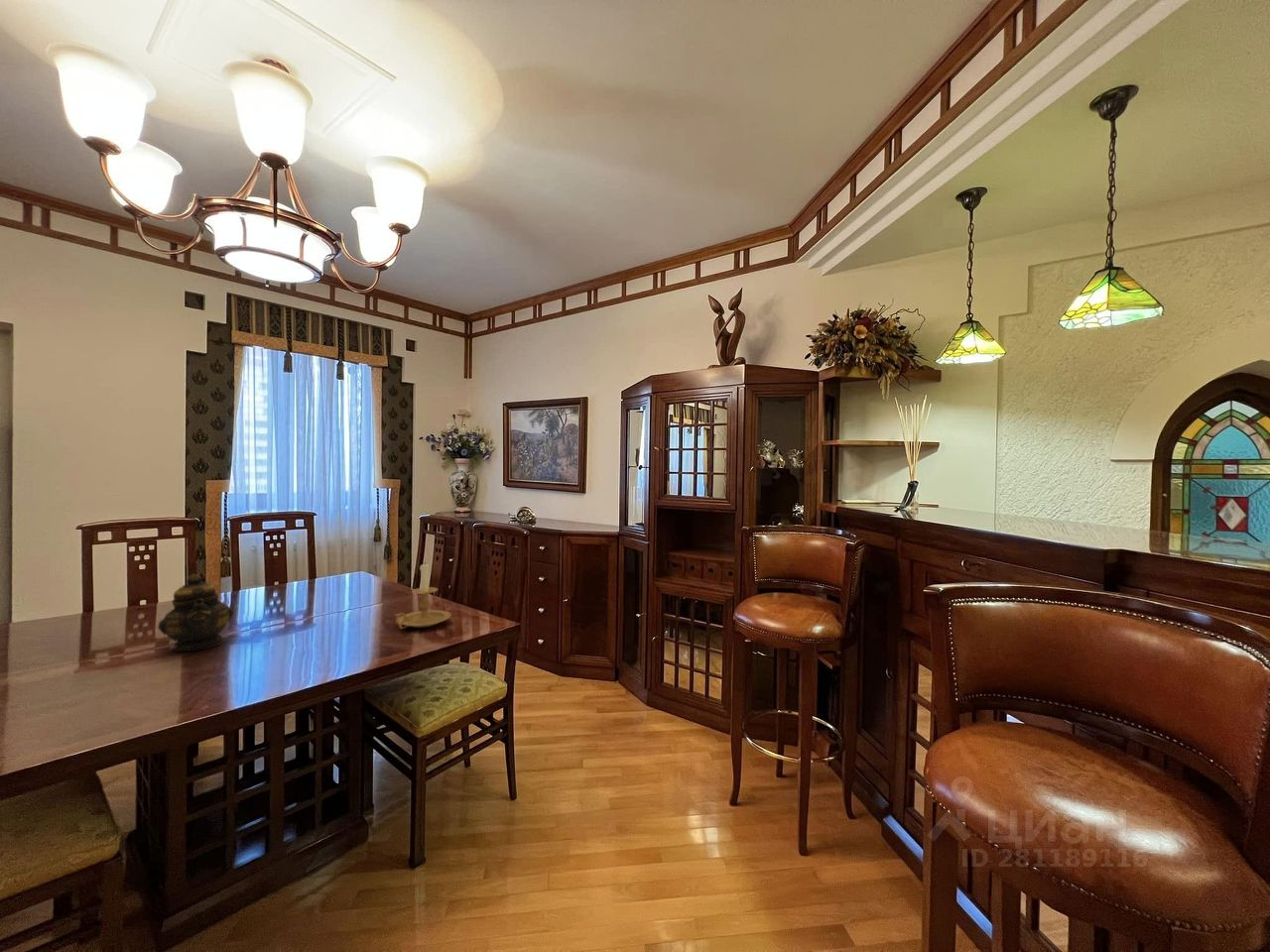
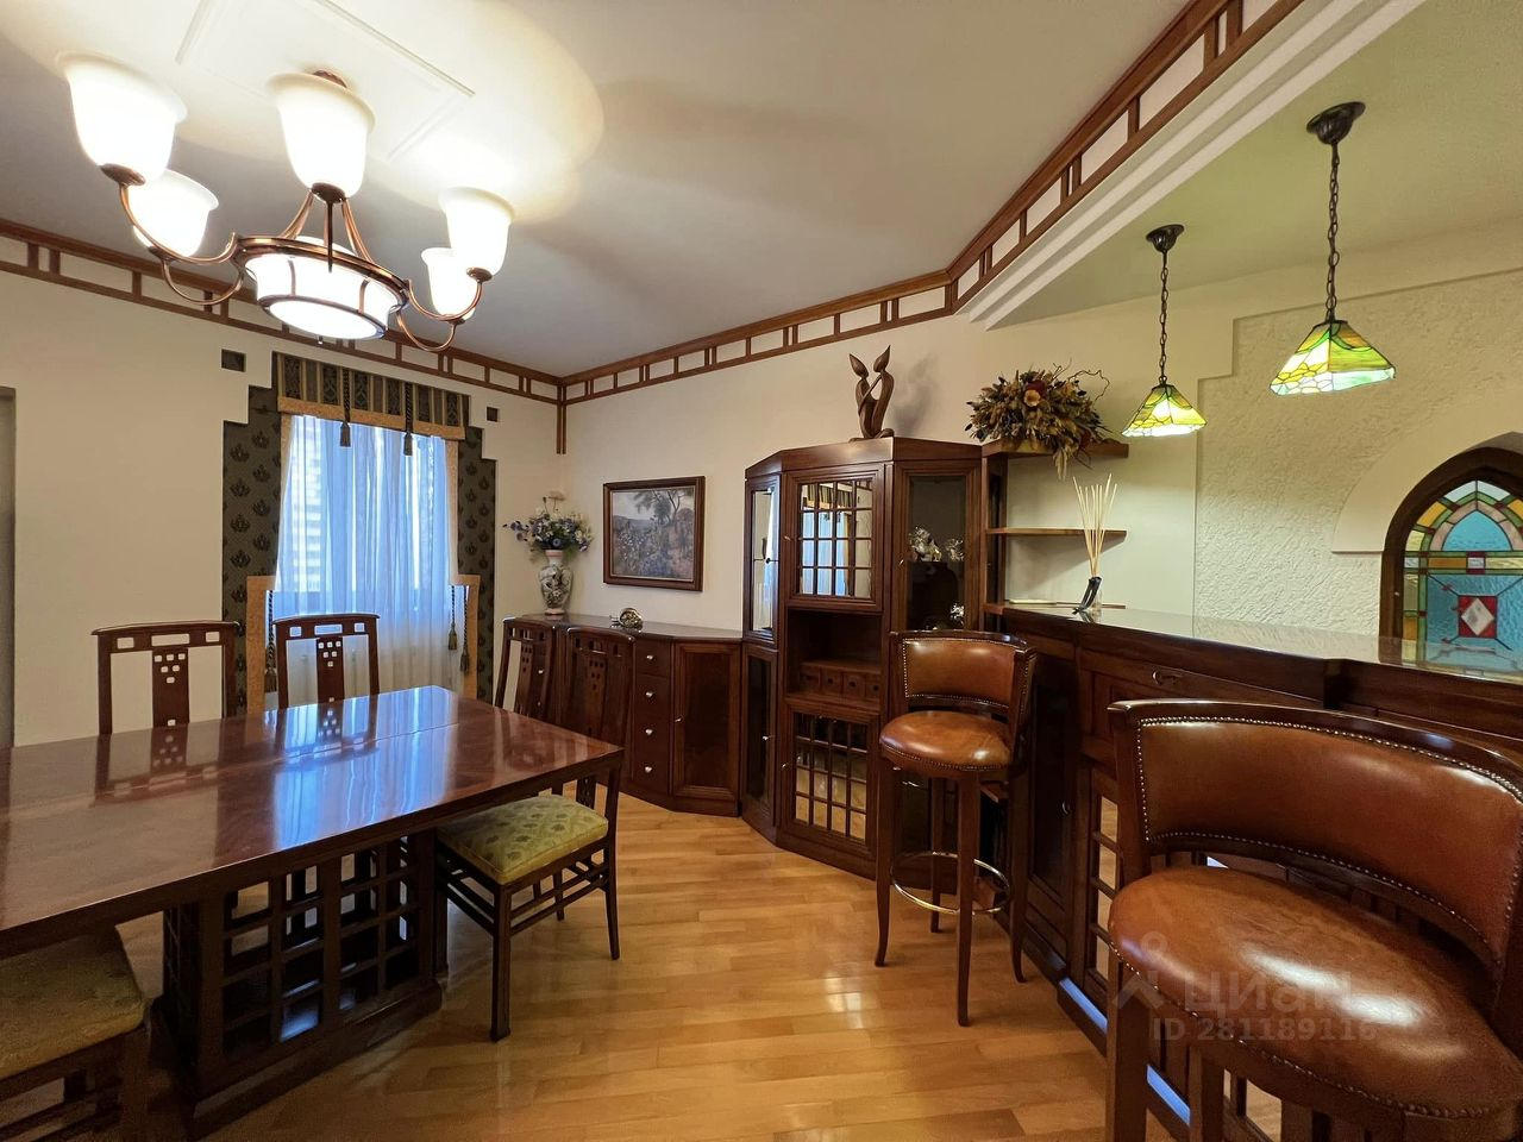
- candle holder [394,561,452,630]
- teapot [157,573,234,653]
